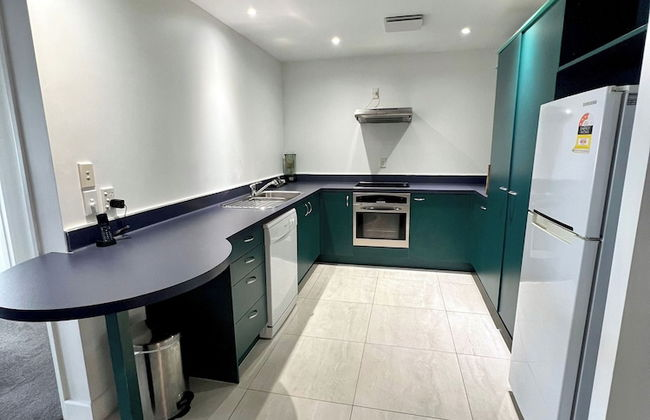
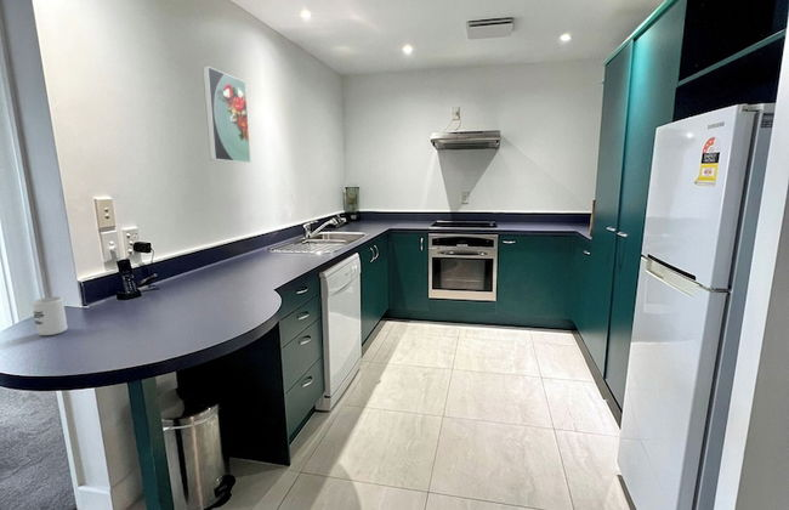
+ cup [32,296,69,336]
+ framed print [201,66,252,164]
